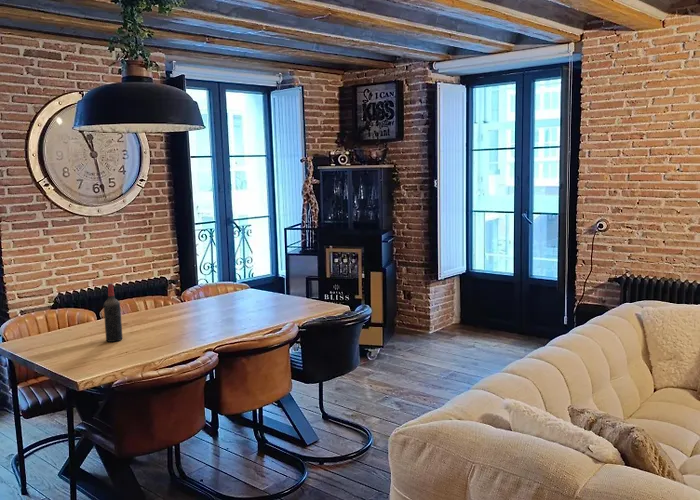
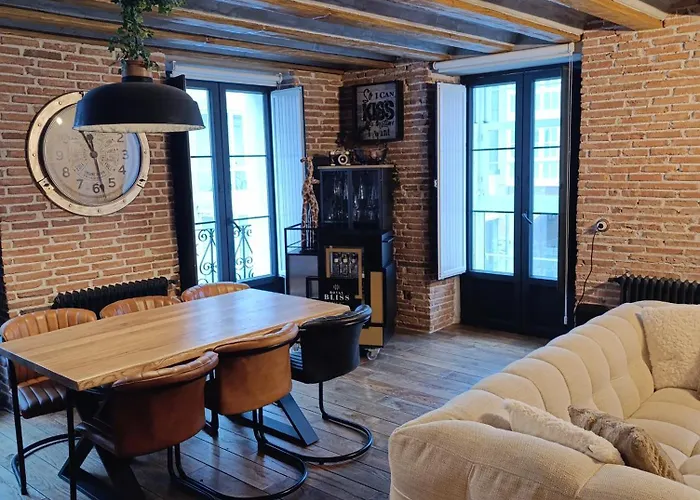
- wine bottle [103,282,124,343]
